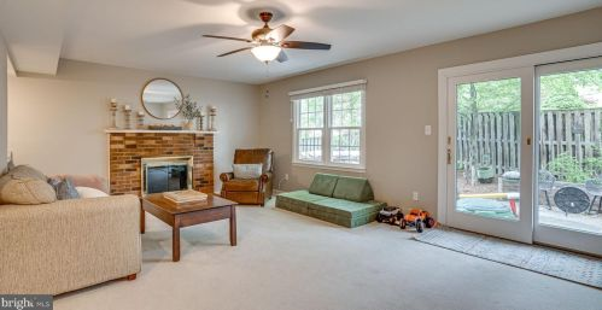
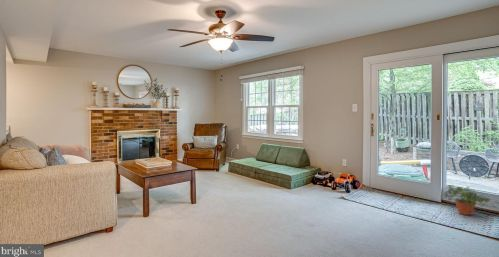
+ potted plant [443,184,499,216]
